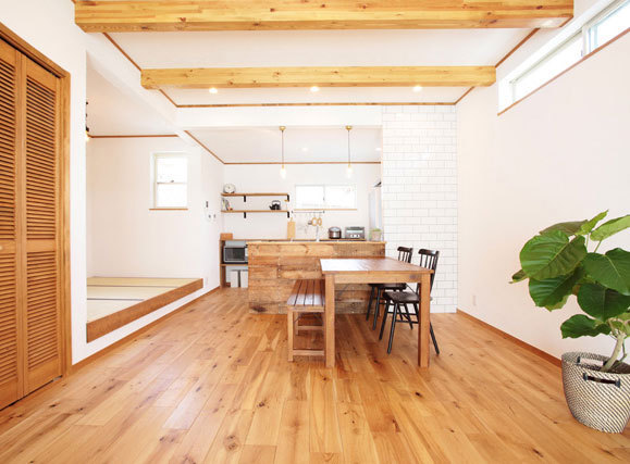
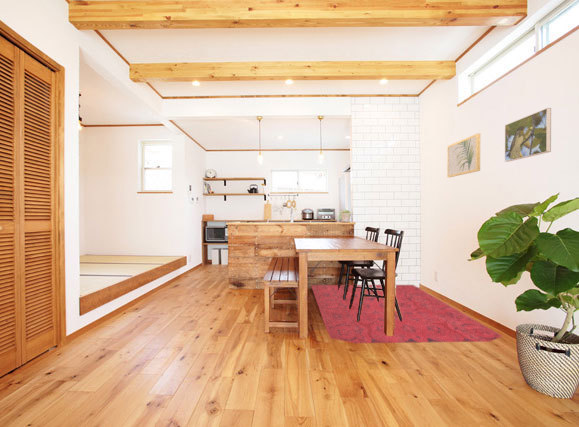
+ rug [310,284,503,344]
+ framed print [504,107,552,163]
+ wall art [446,133,481,178]
